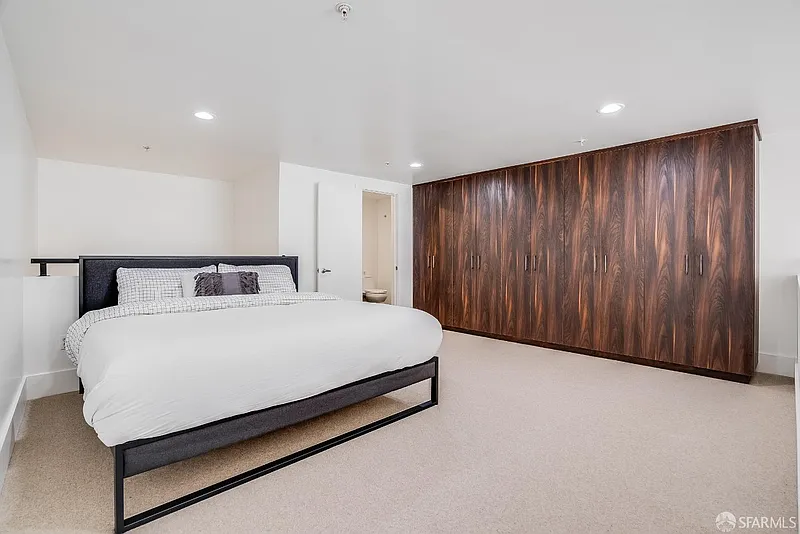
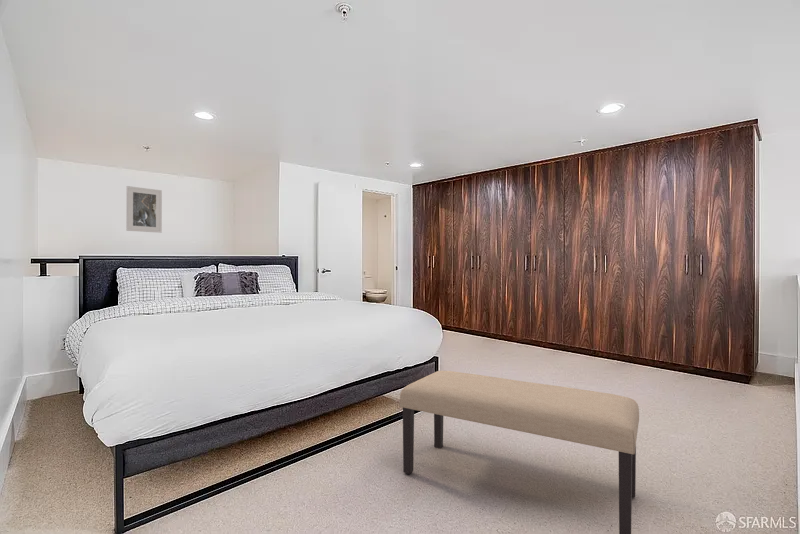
+ bench [399,370,640,534]
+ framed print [125,185,163,234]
